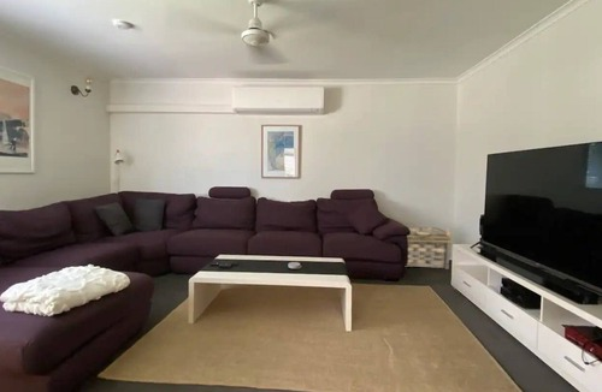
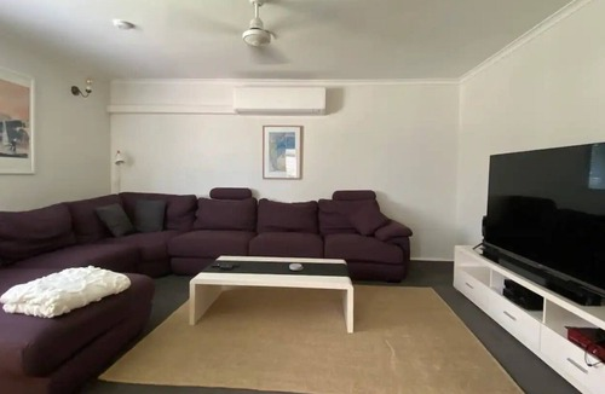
- basket [406,226,453,271]
